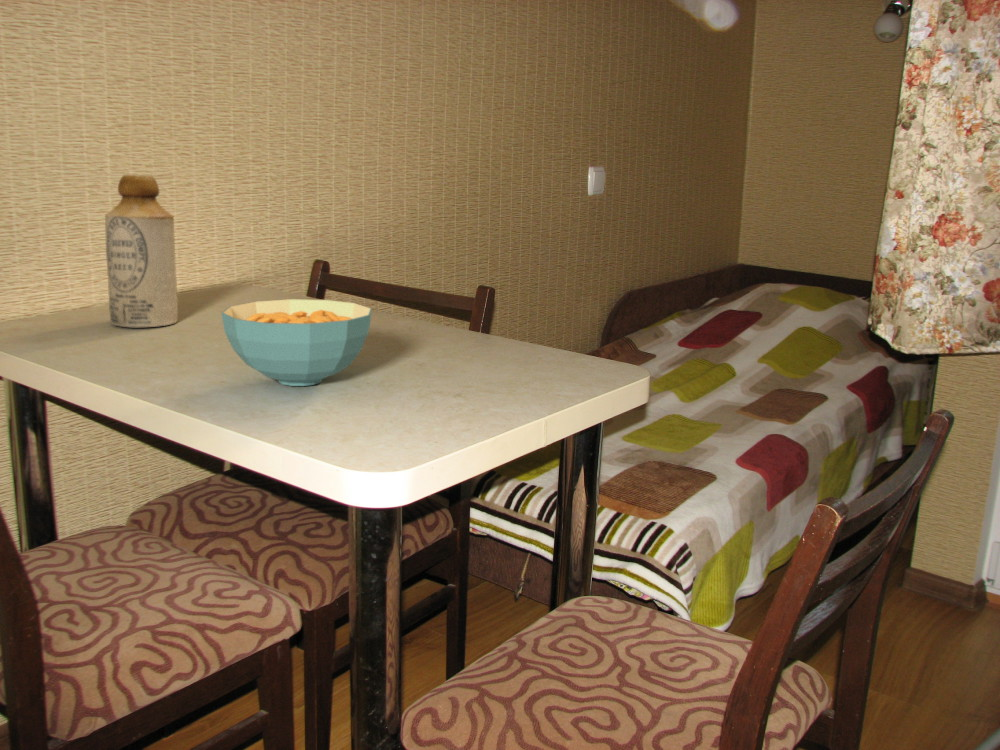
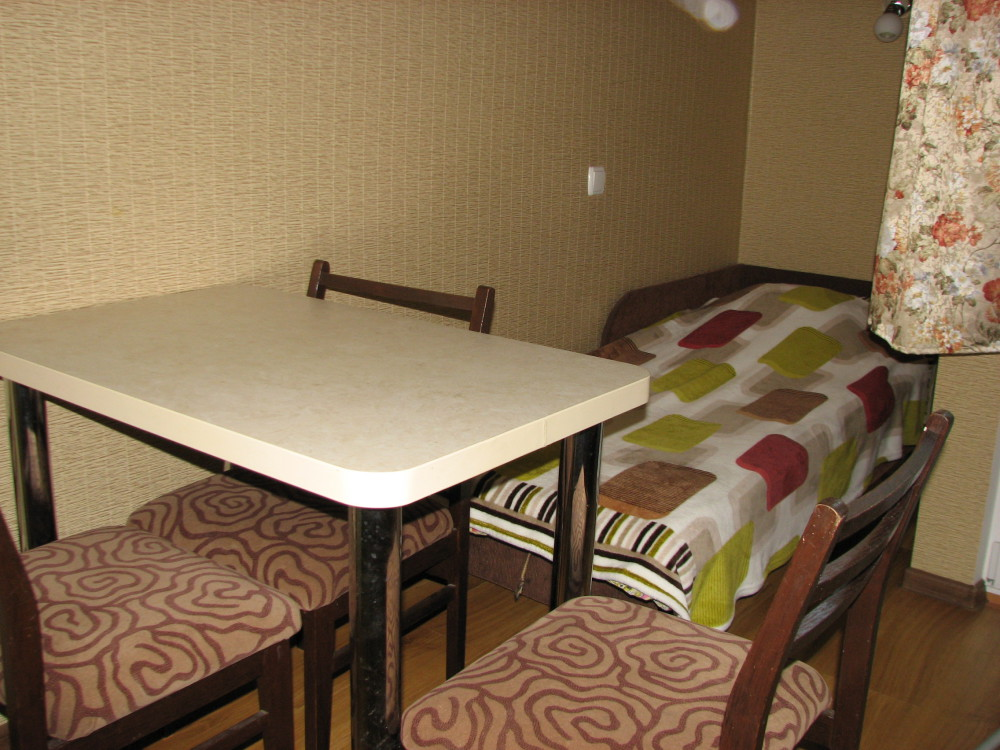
- bottle [104,174,179,328]
- cereal bowl [220,298,373,387]
